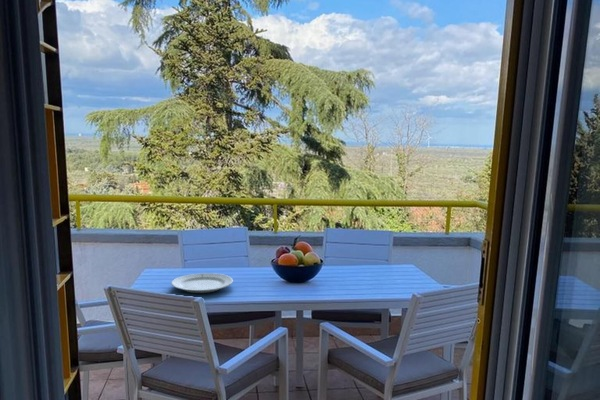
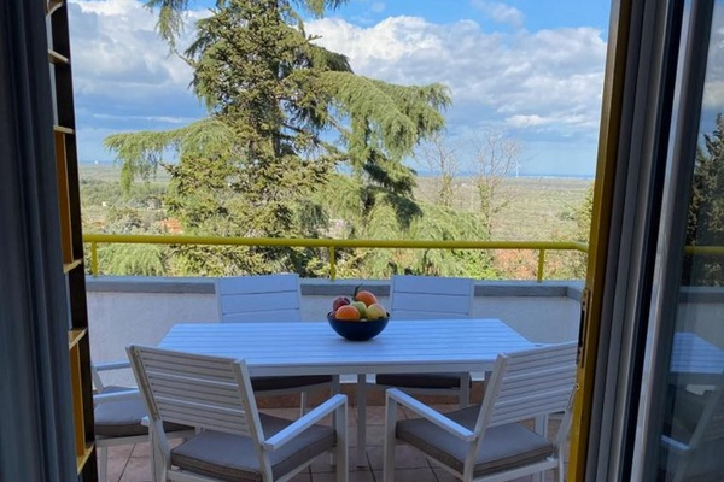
- chinaware [170,272,234,294]
